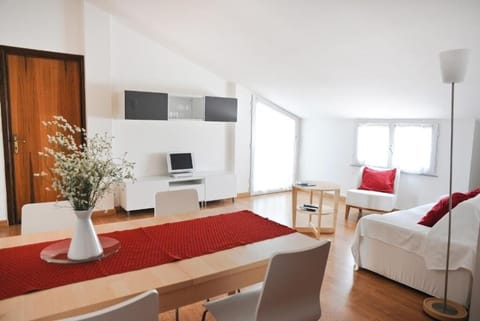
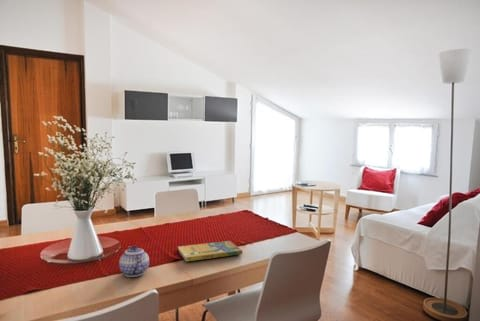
+ booklet [177,240,243,262]
+ teapot [118,245,150,278]
